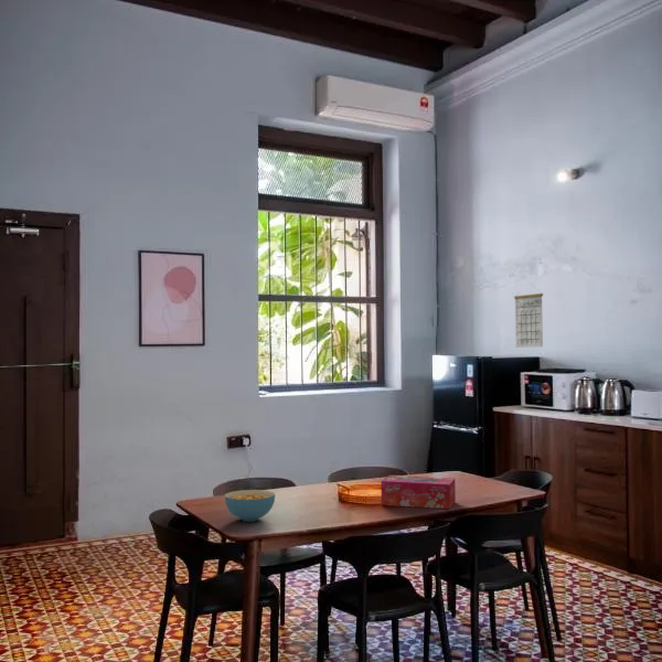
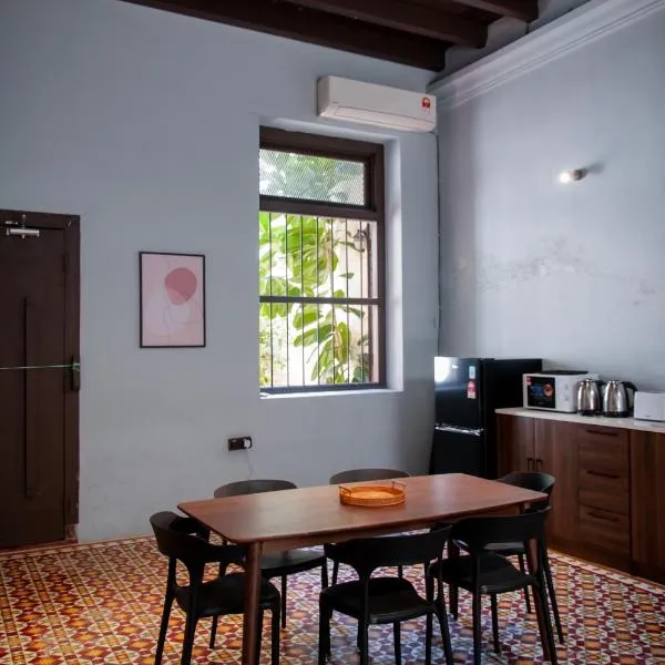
- tissue box [381,474,457,510]
- cereal bowl [224,489,276,523]
- calendar [513,284,544,349]
